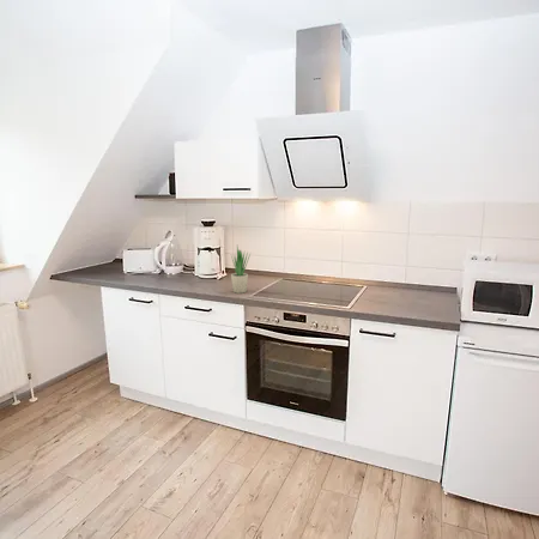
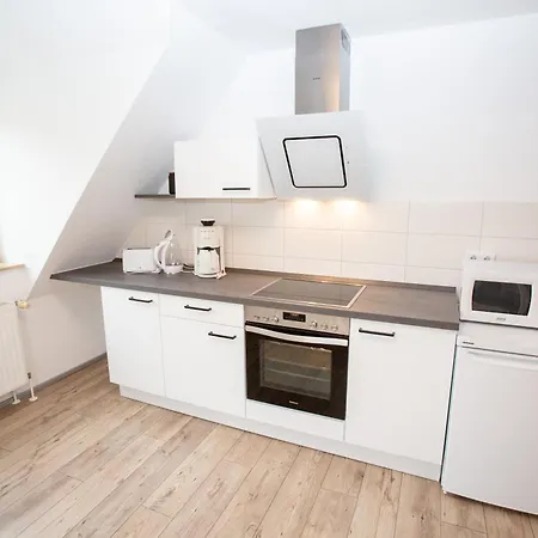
- potted plant [230,246,252,295]
